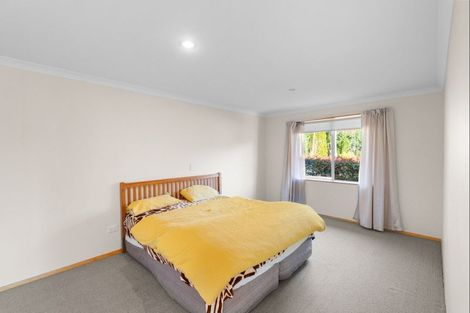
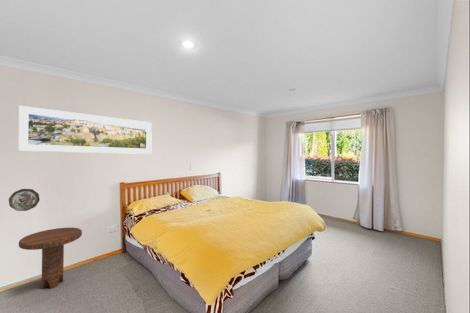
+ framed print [17,105,153,155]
+ side table [18,227,83,289]
+ decorative plate [8,188,41,212]
